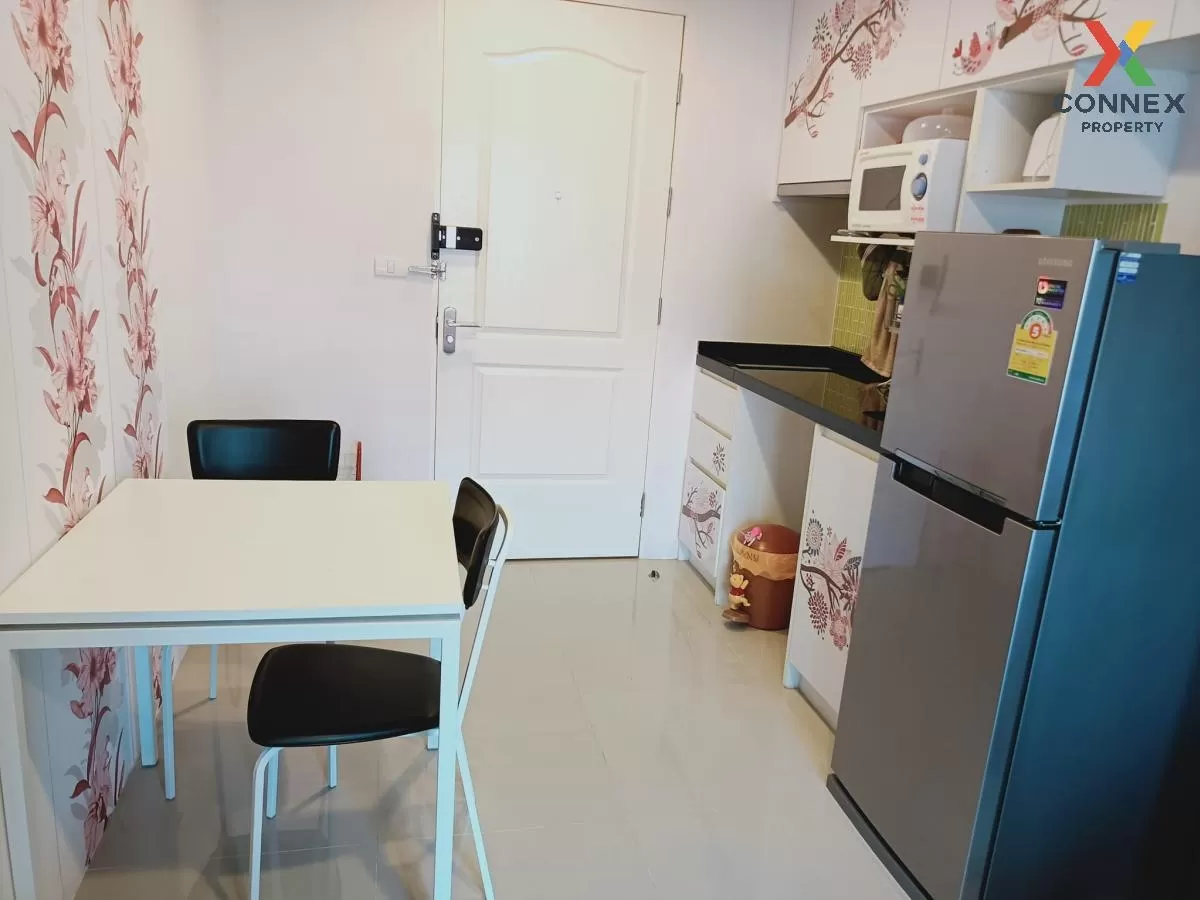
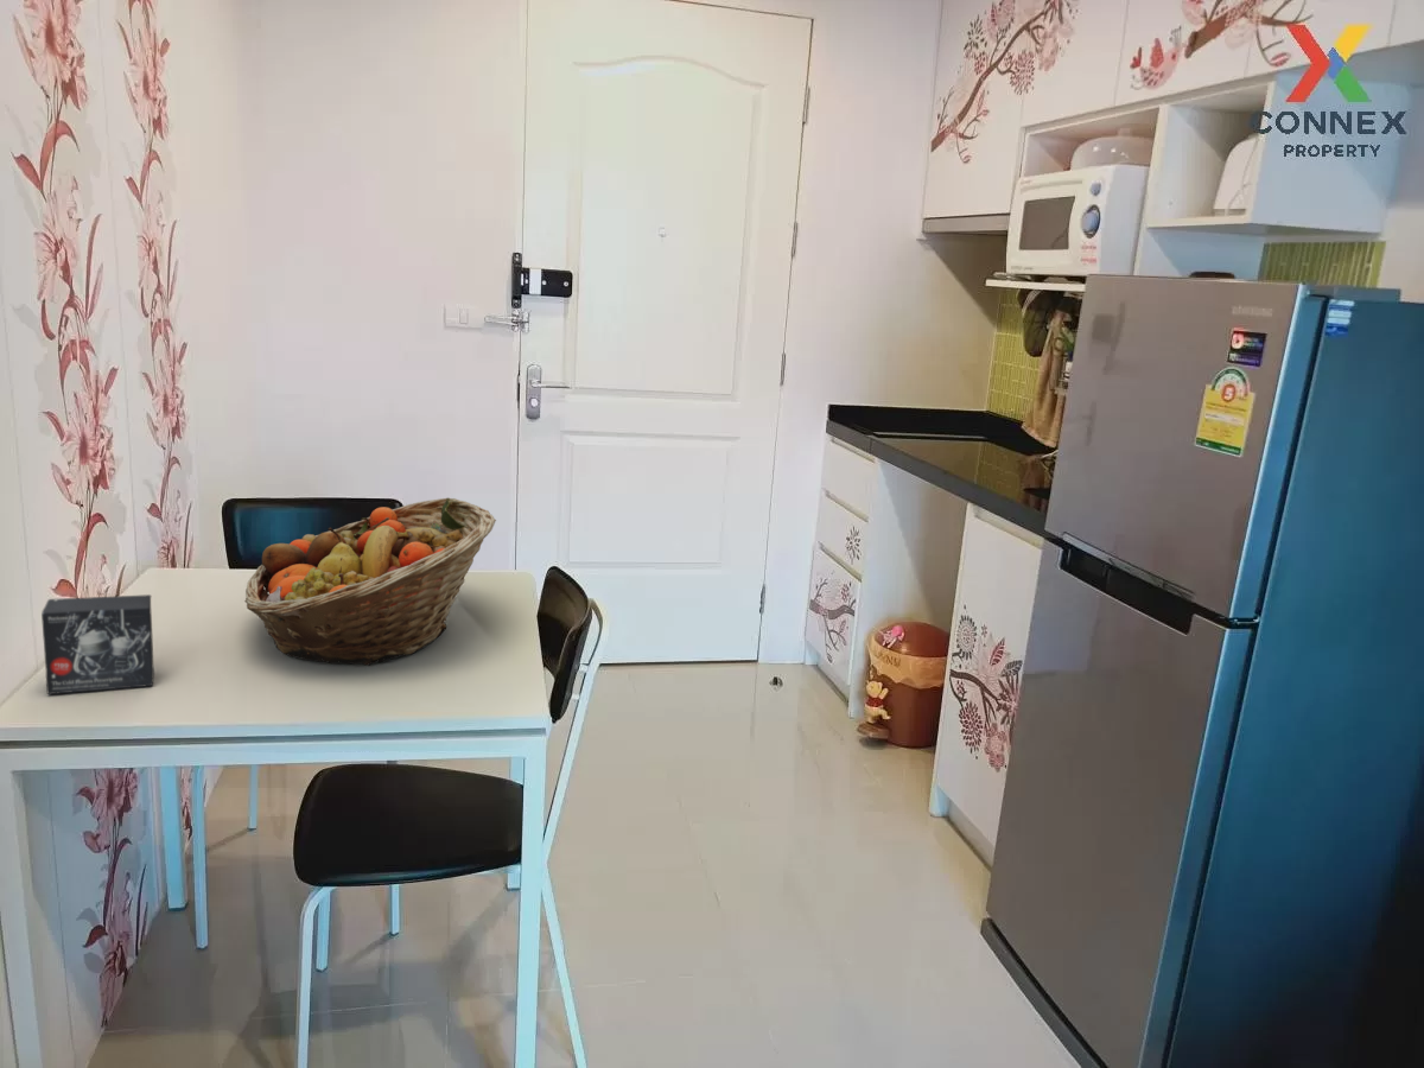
+ small box [40,593,155,695]
+ fruit basket [243,496,497,667]
